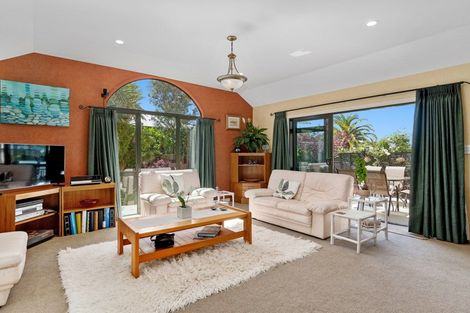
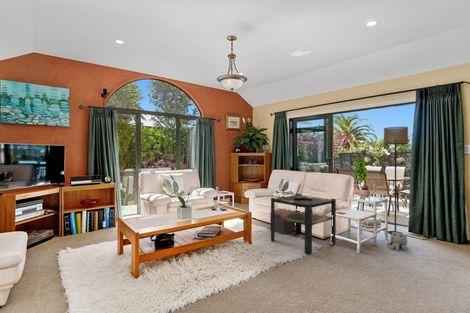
+ side table [270,193,337,256]
+ floor lamp [383,126,409,235]
+ plush toy [386,232,408,251]
+ footstool [269,208,296,235]
